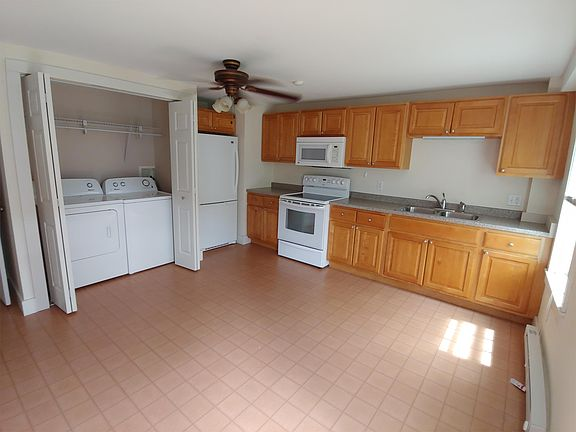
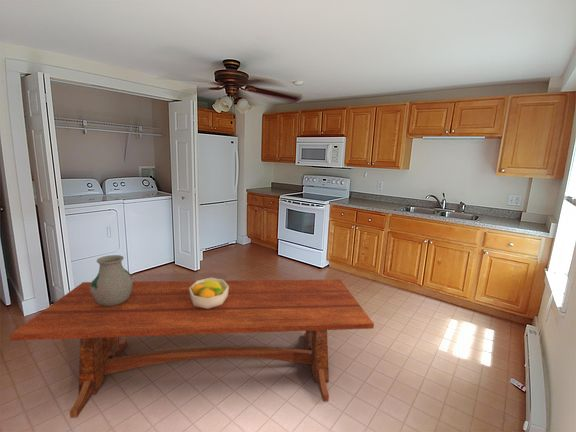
+ dining table [8,278,375,419]
+ fruit bowl [189,277,229,309]
+ vase [90,254,134,306]
